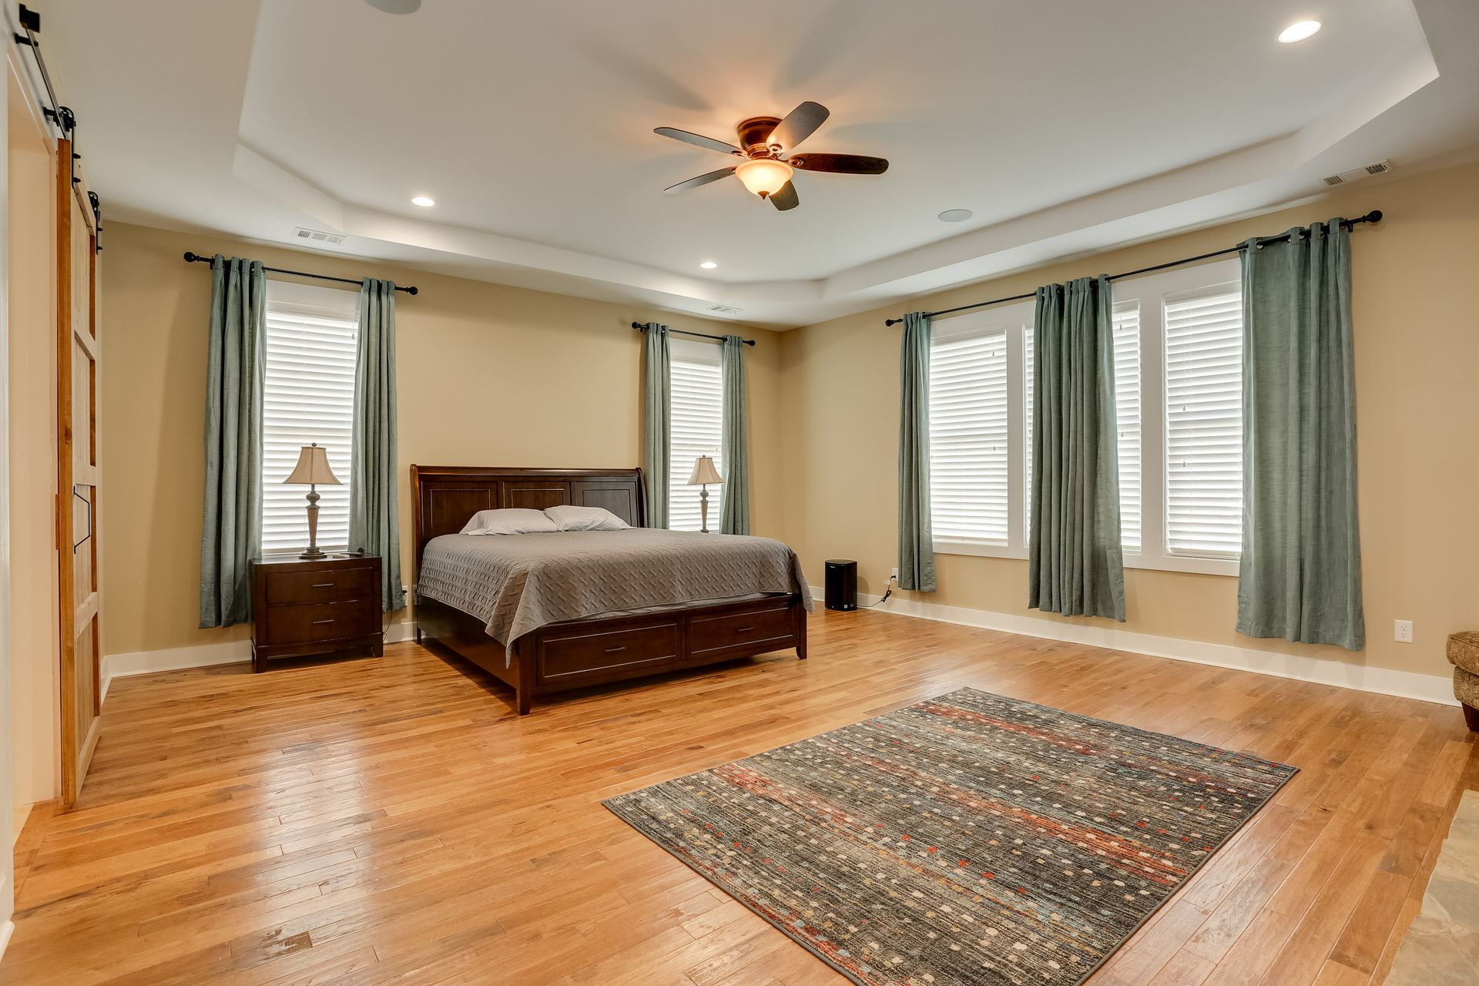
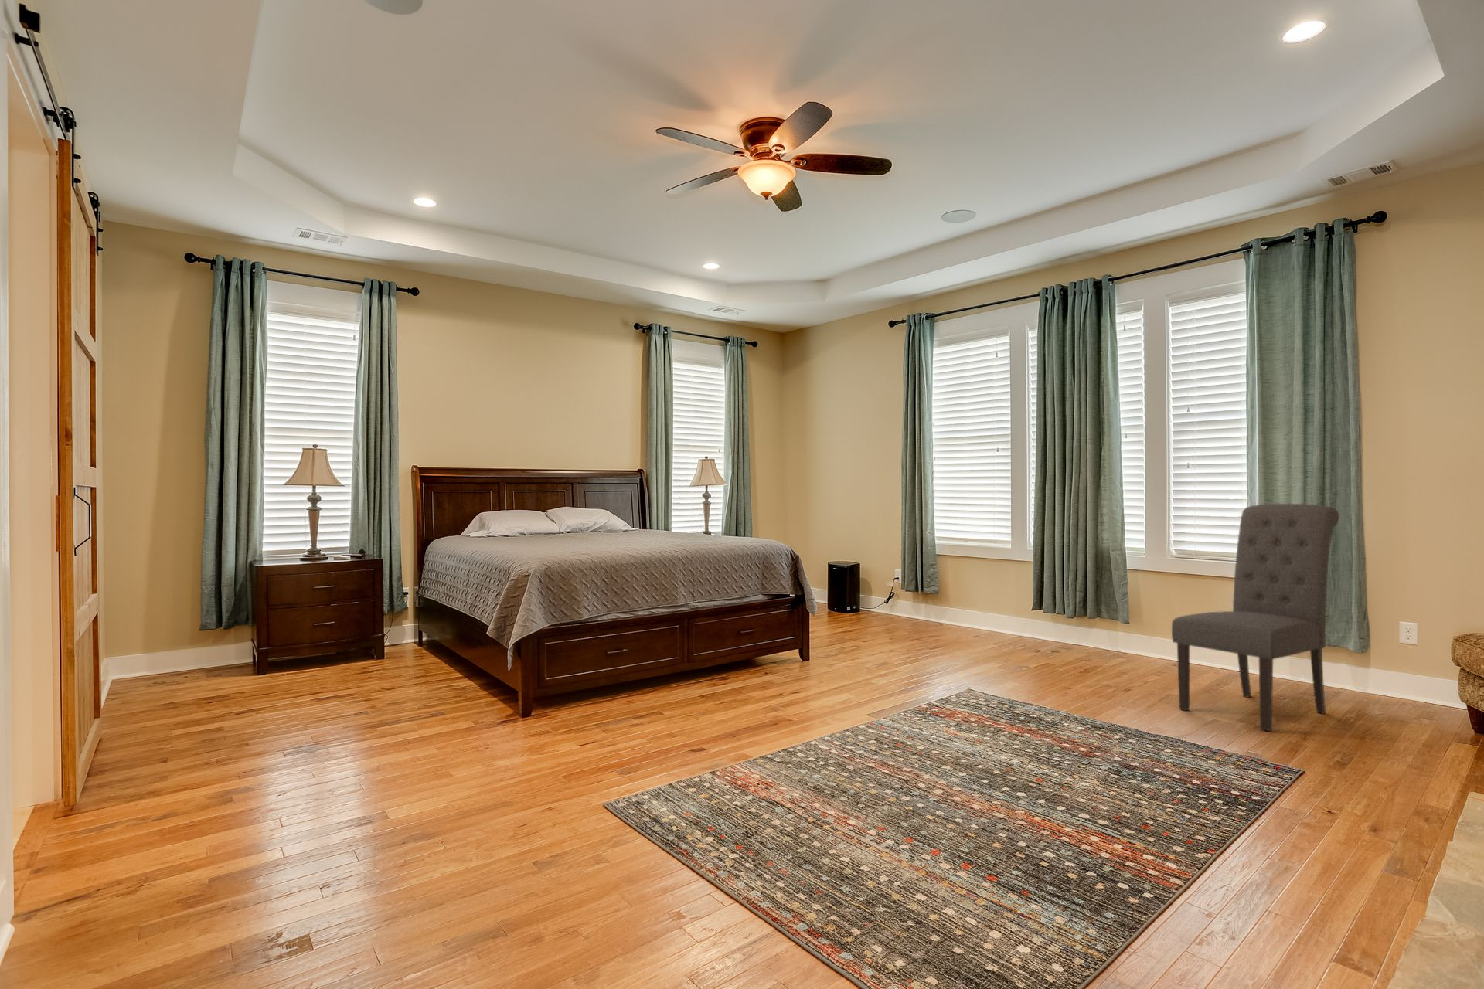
+ chair [1172,503,1340,732]
